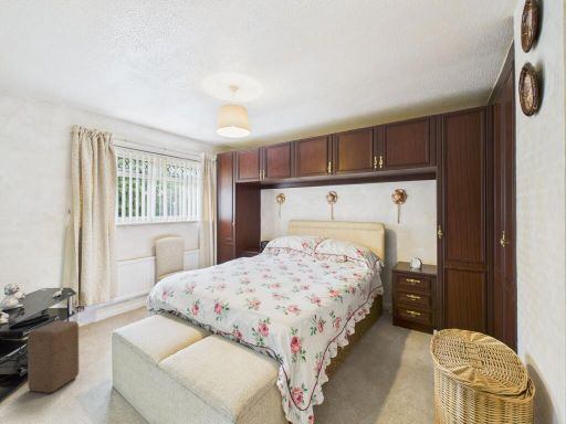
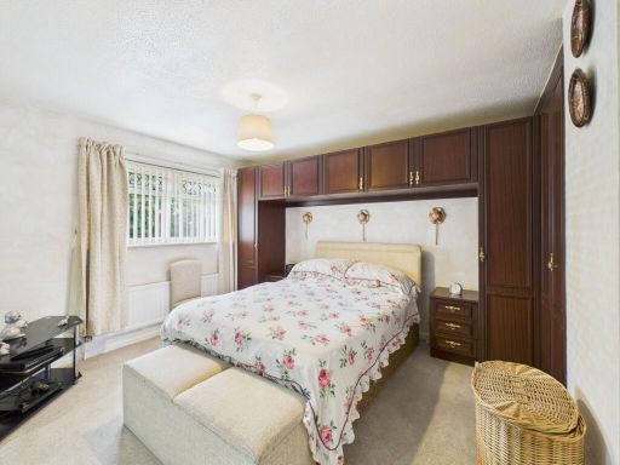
- stool [27,319,80,394]
